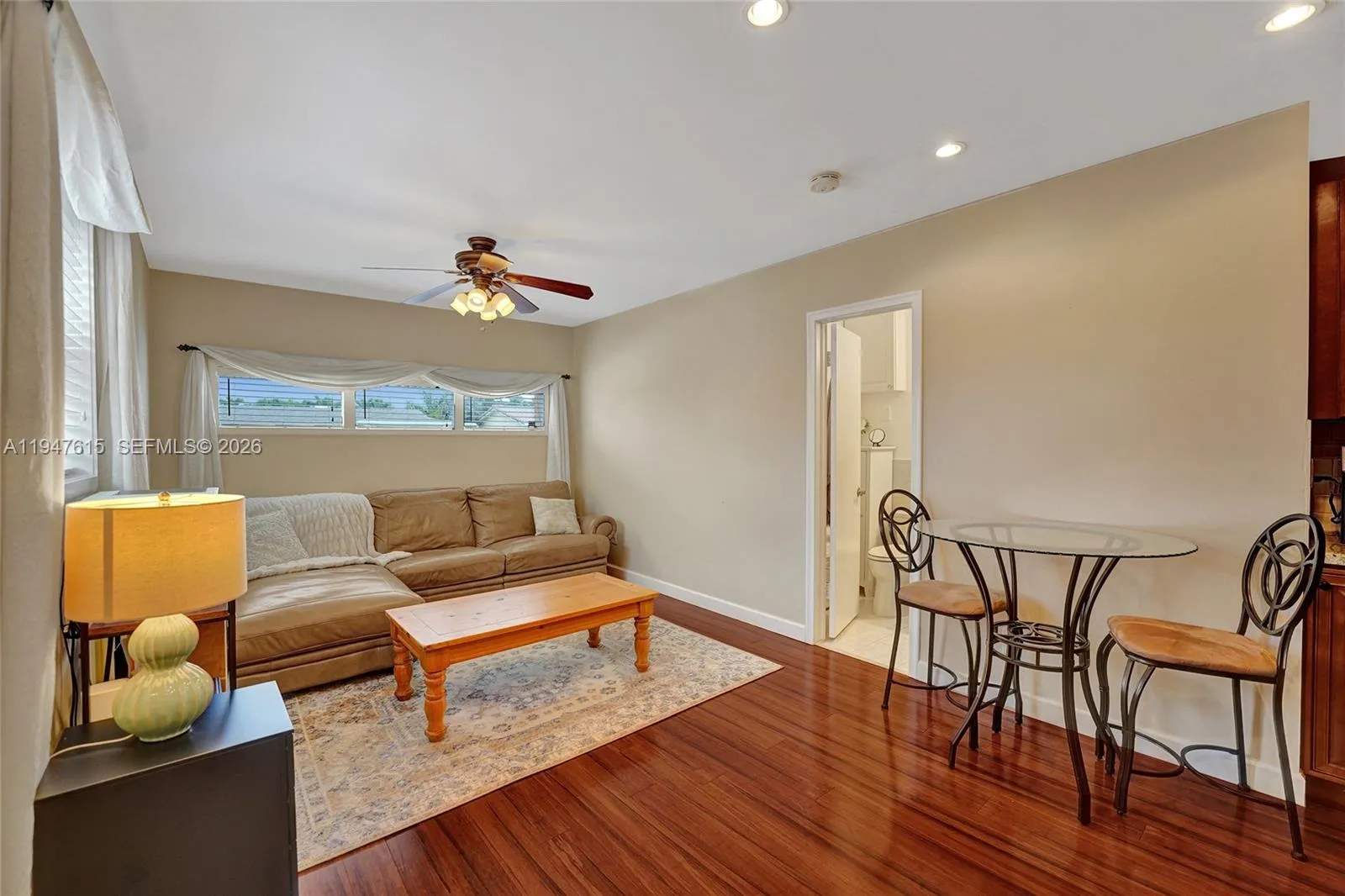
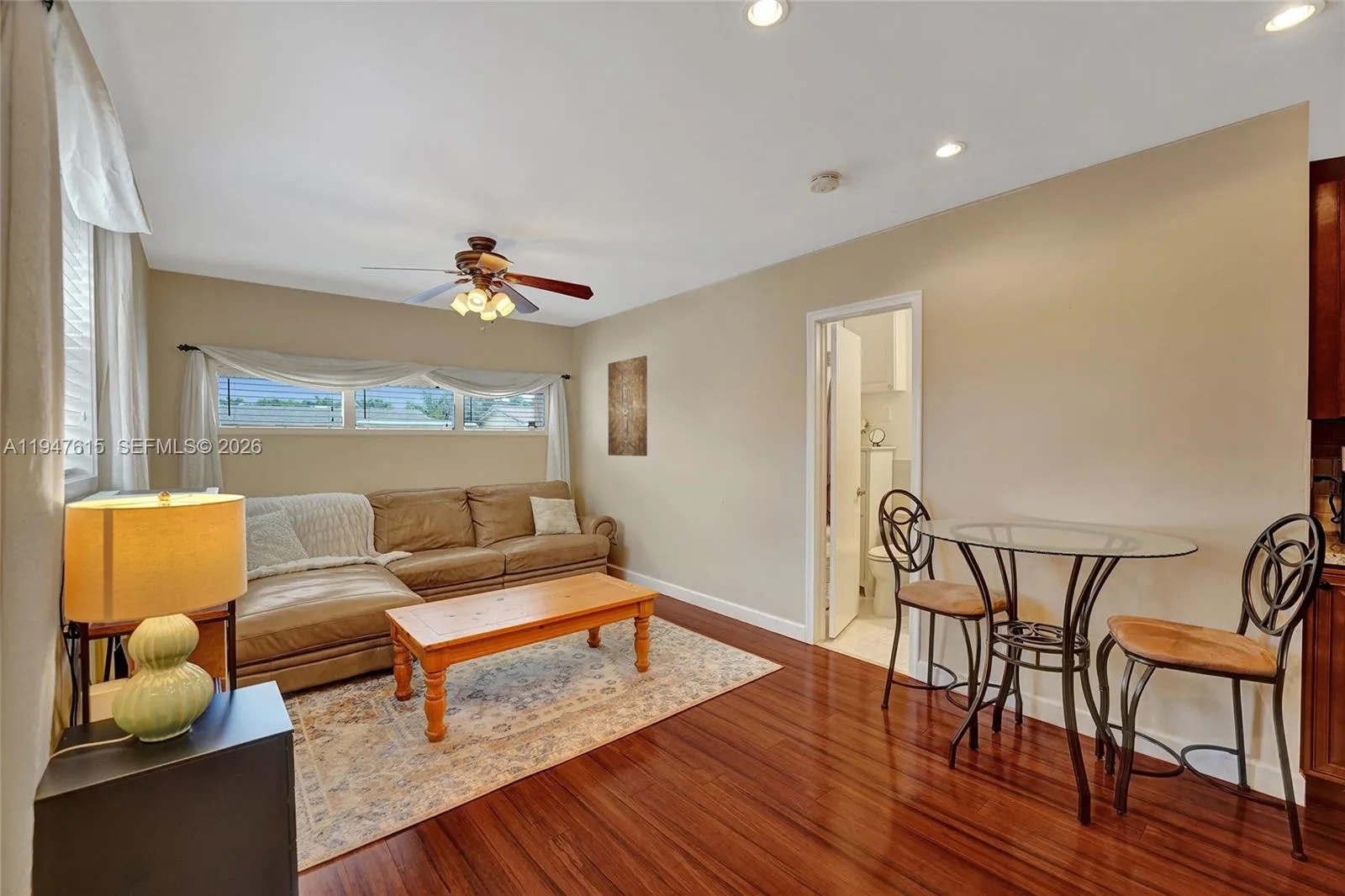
+ wall art [608,355,648,457]
